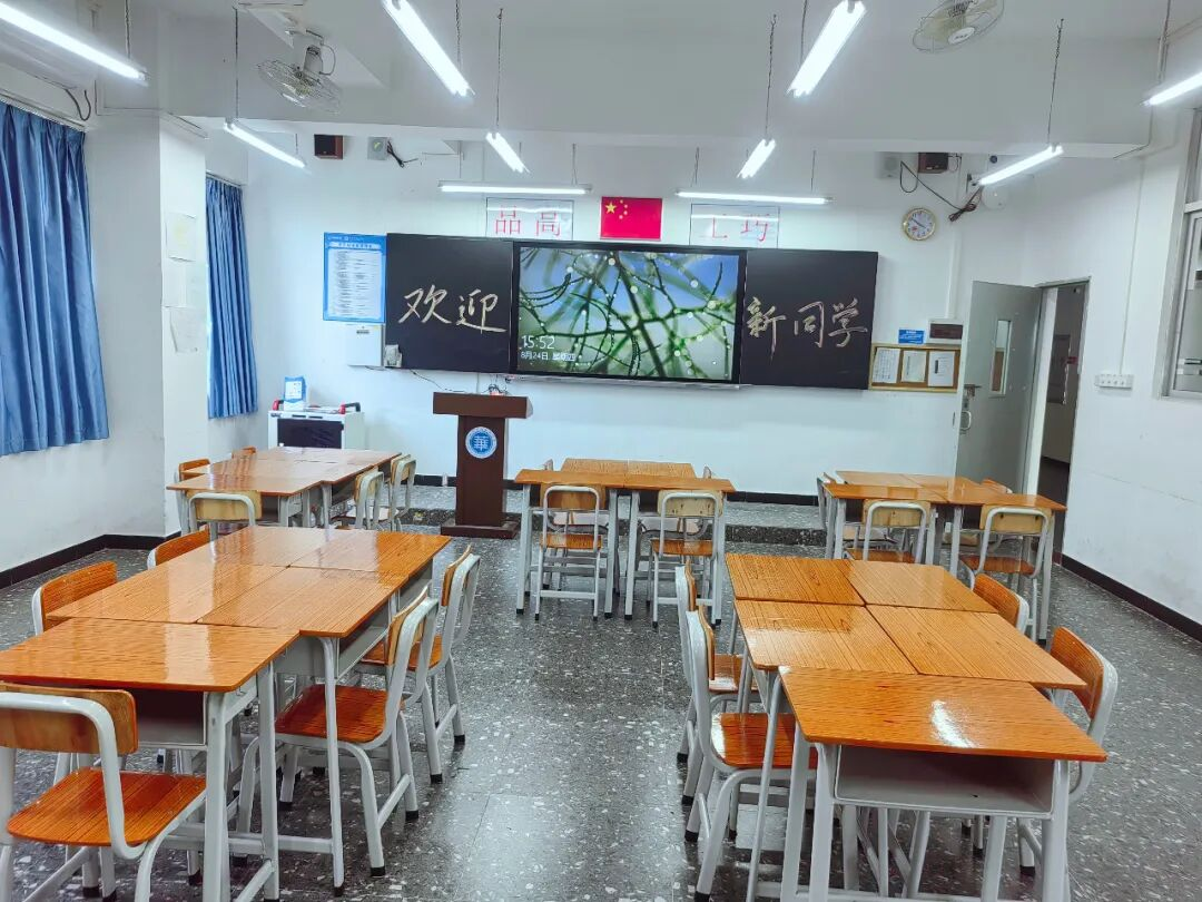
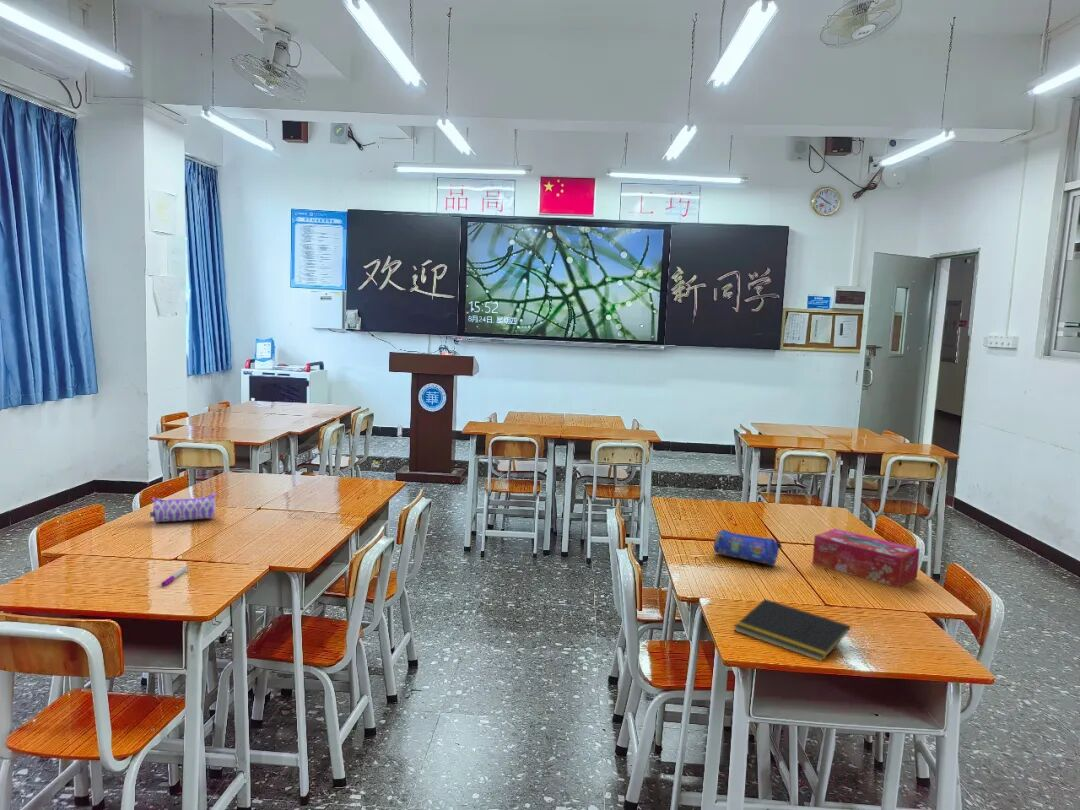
+ notepad [733,598,851,662]
+ pen [160,565,189,587]
+ pencil case [149,492,217,523]
+ tissue box [811,528,921,589]
+ pencil case [713,529,783,567]
